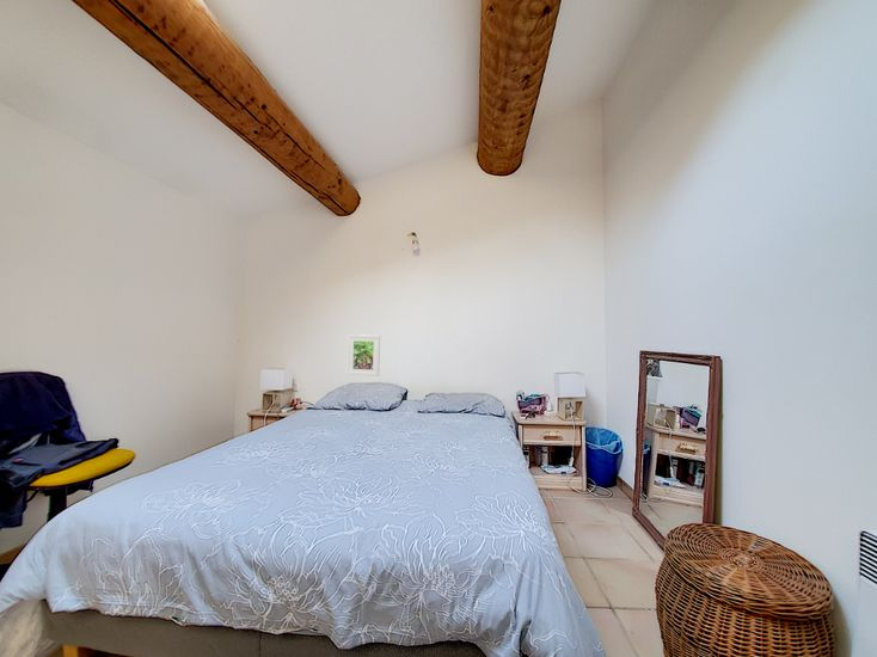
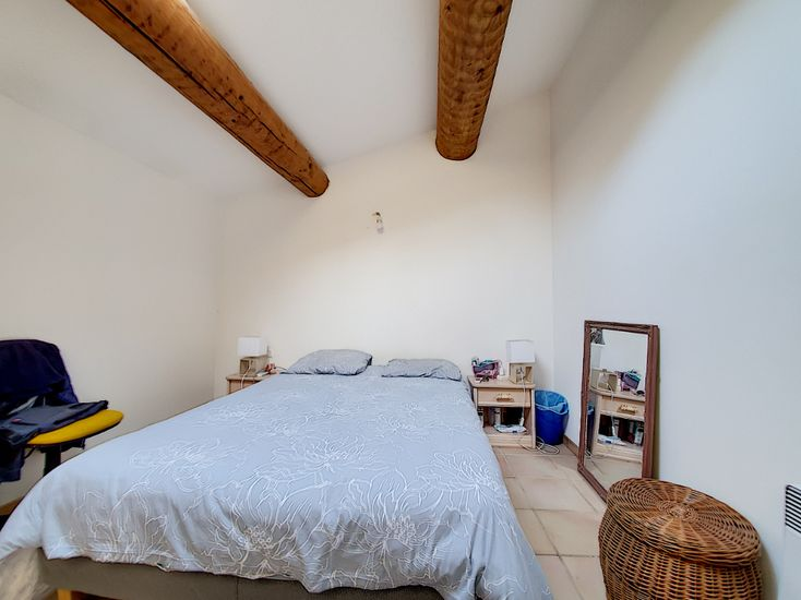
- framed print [345,333,381,377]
